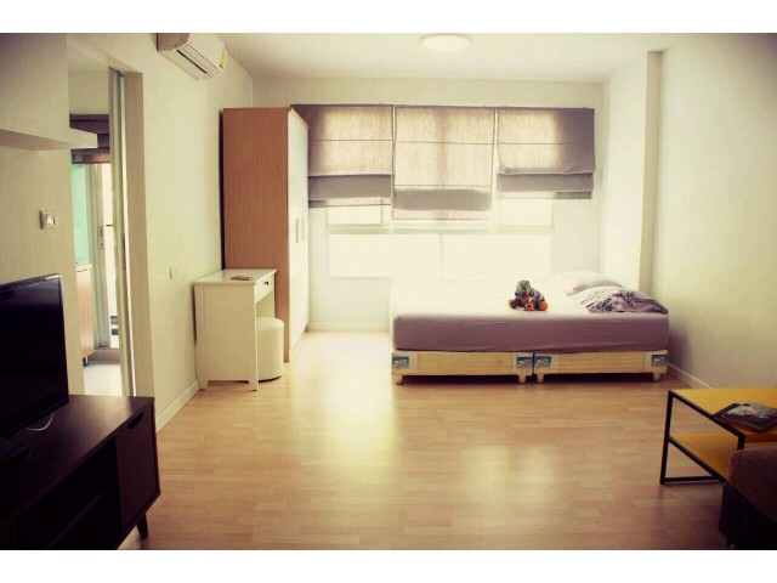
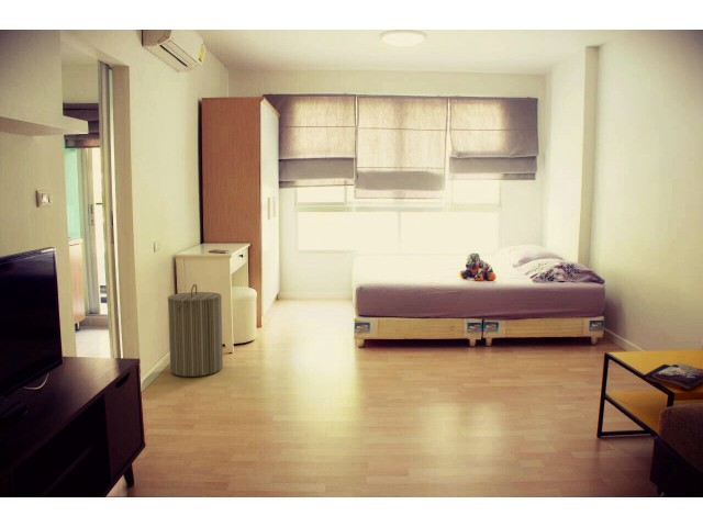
+ laundry hamper [167,283,224,378]
